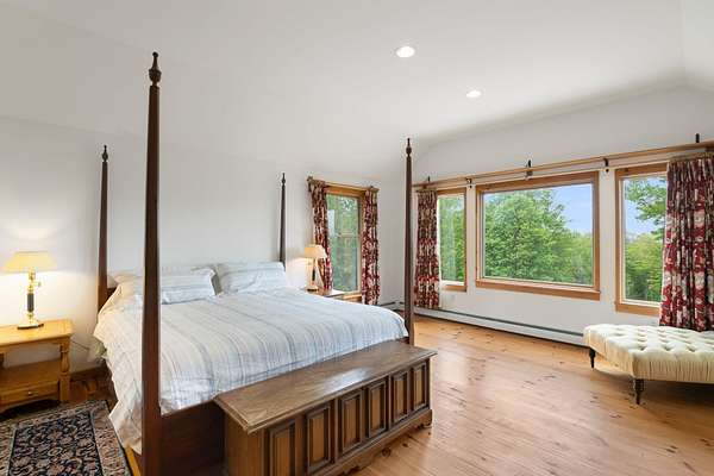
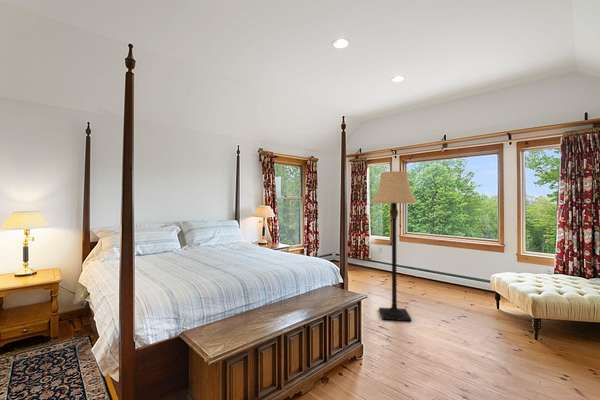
+ lamp [370,170,419,322]
